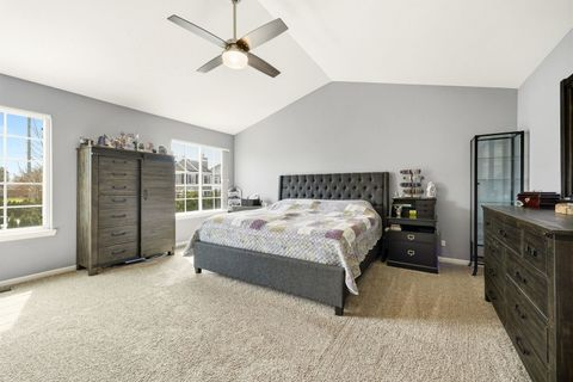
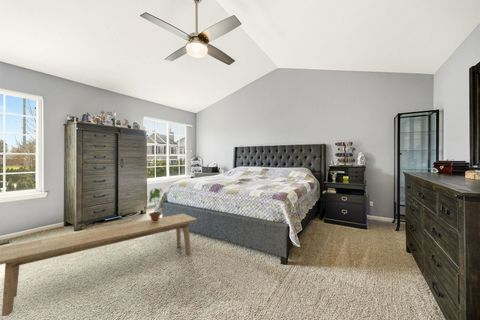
+ potted plant [145,187,163,222]
+ bench [0,213,198,317]
